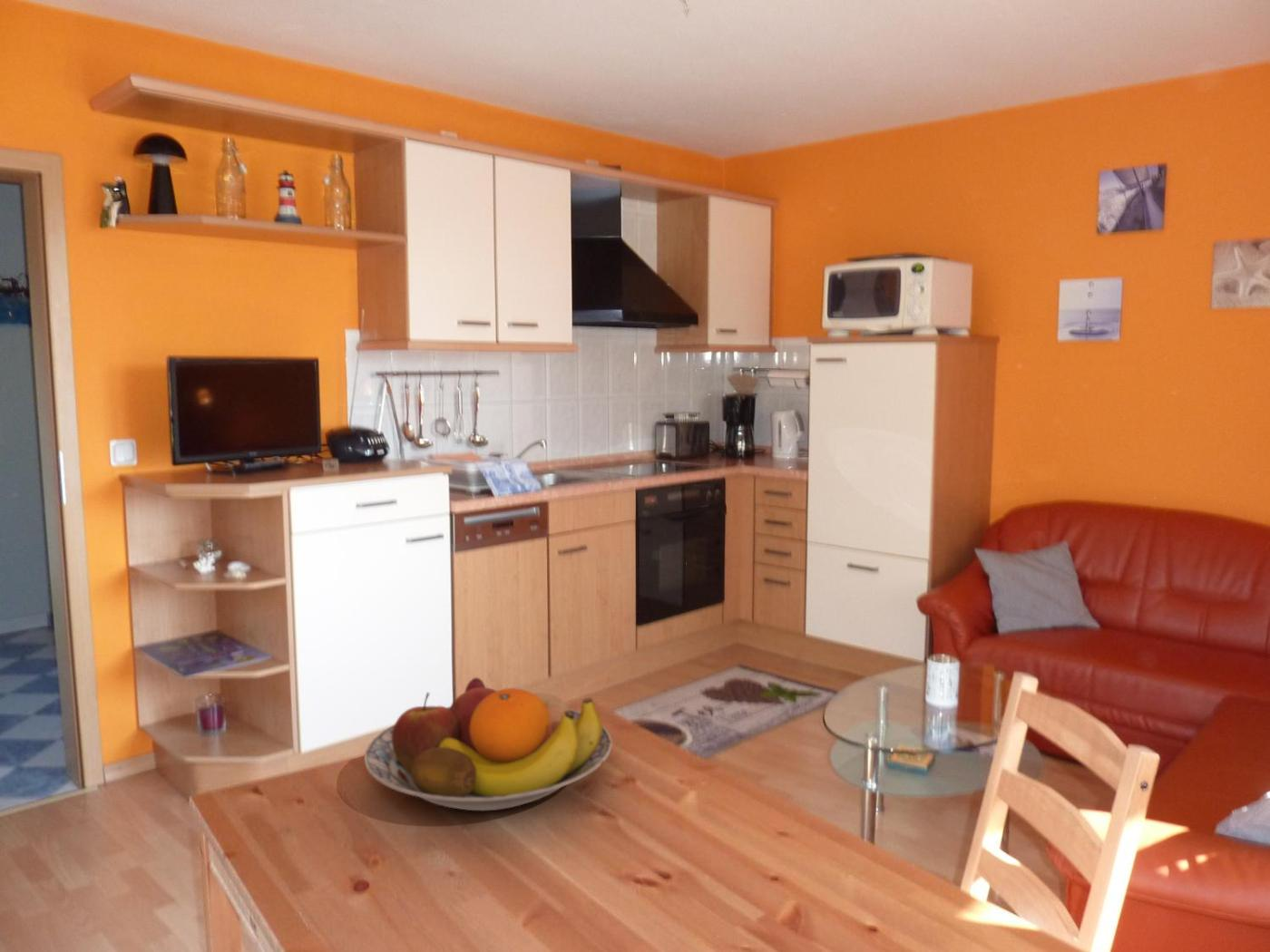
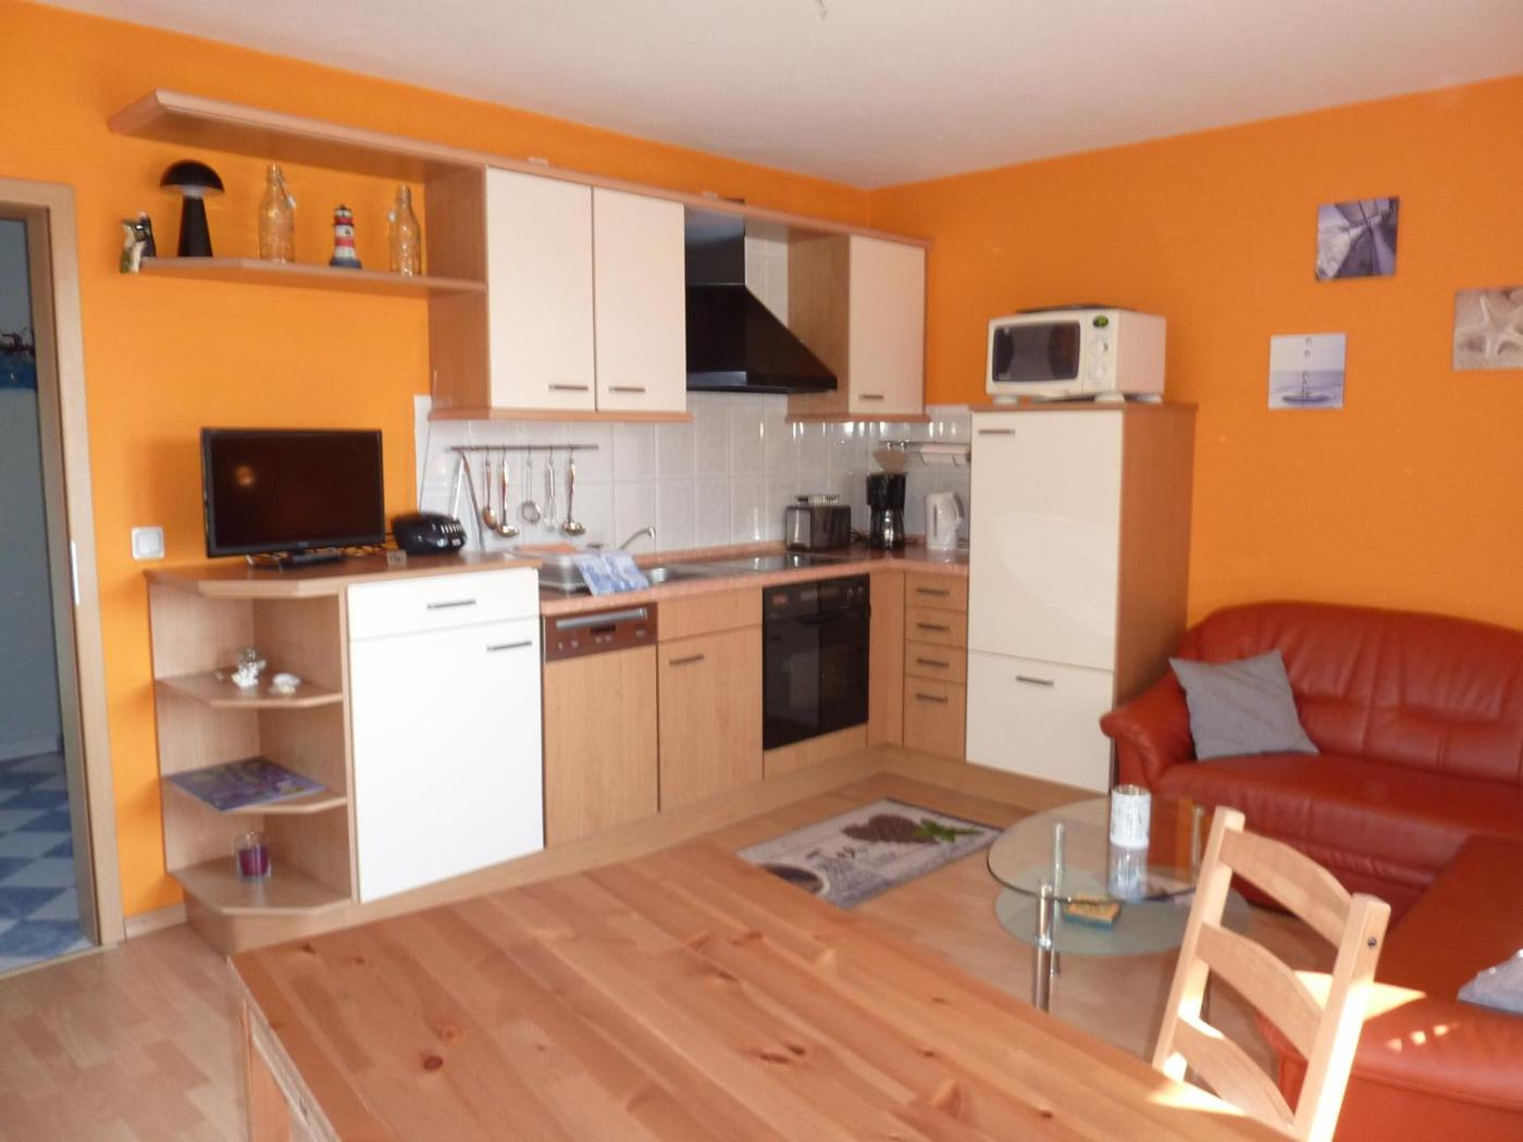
- fruit bowl [363,676,613,812]
